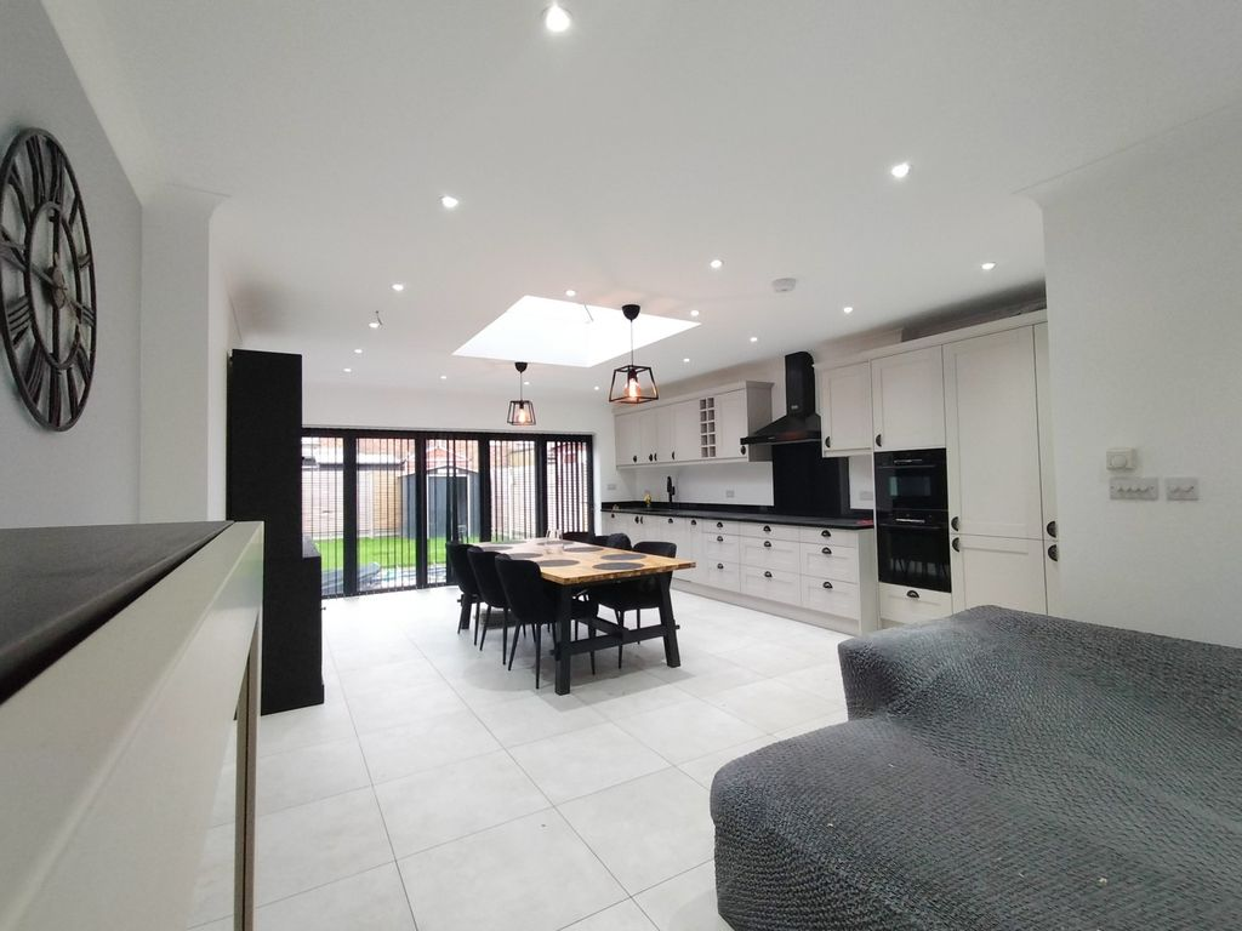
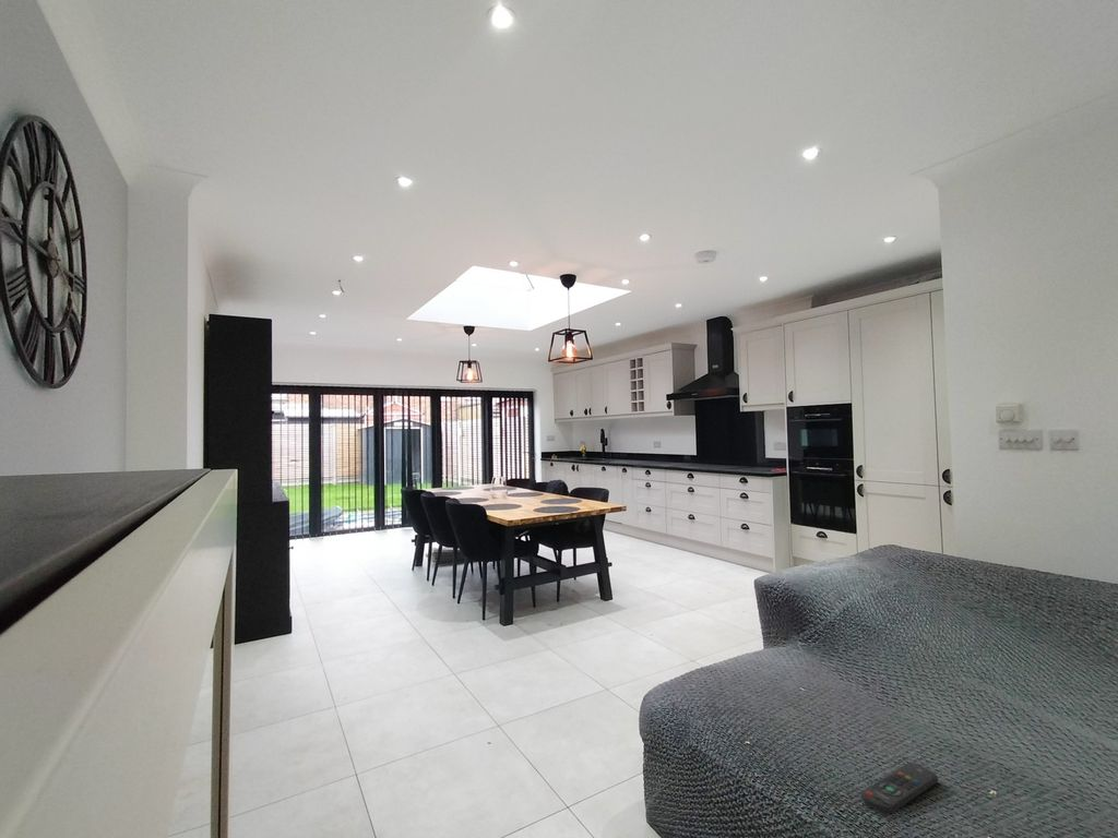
+ remote control [859,762,939,816]
